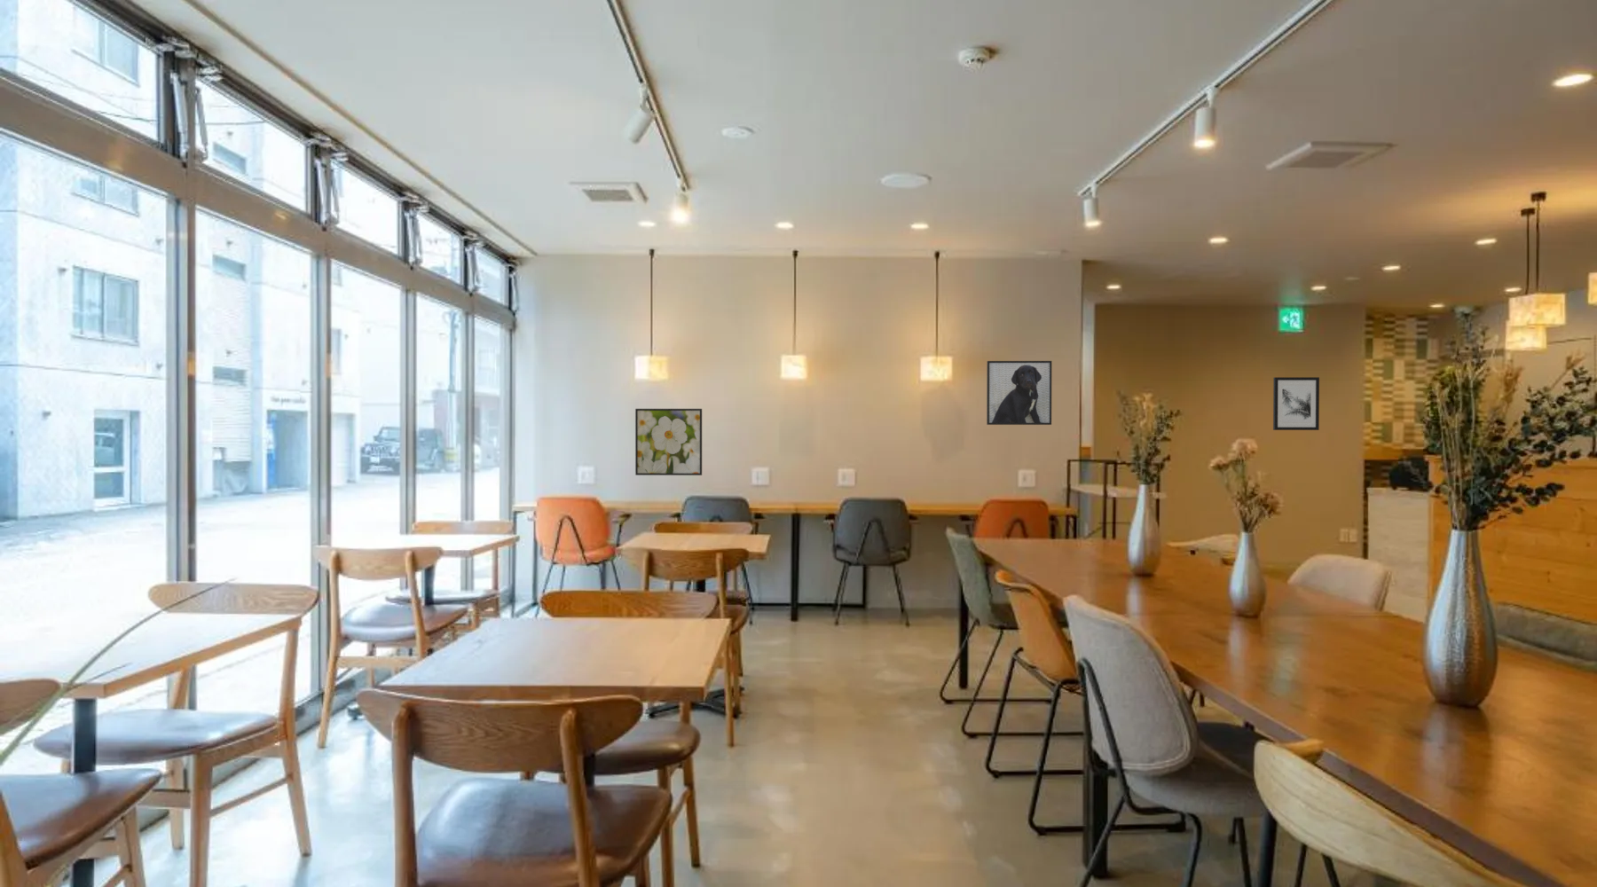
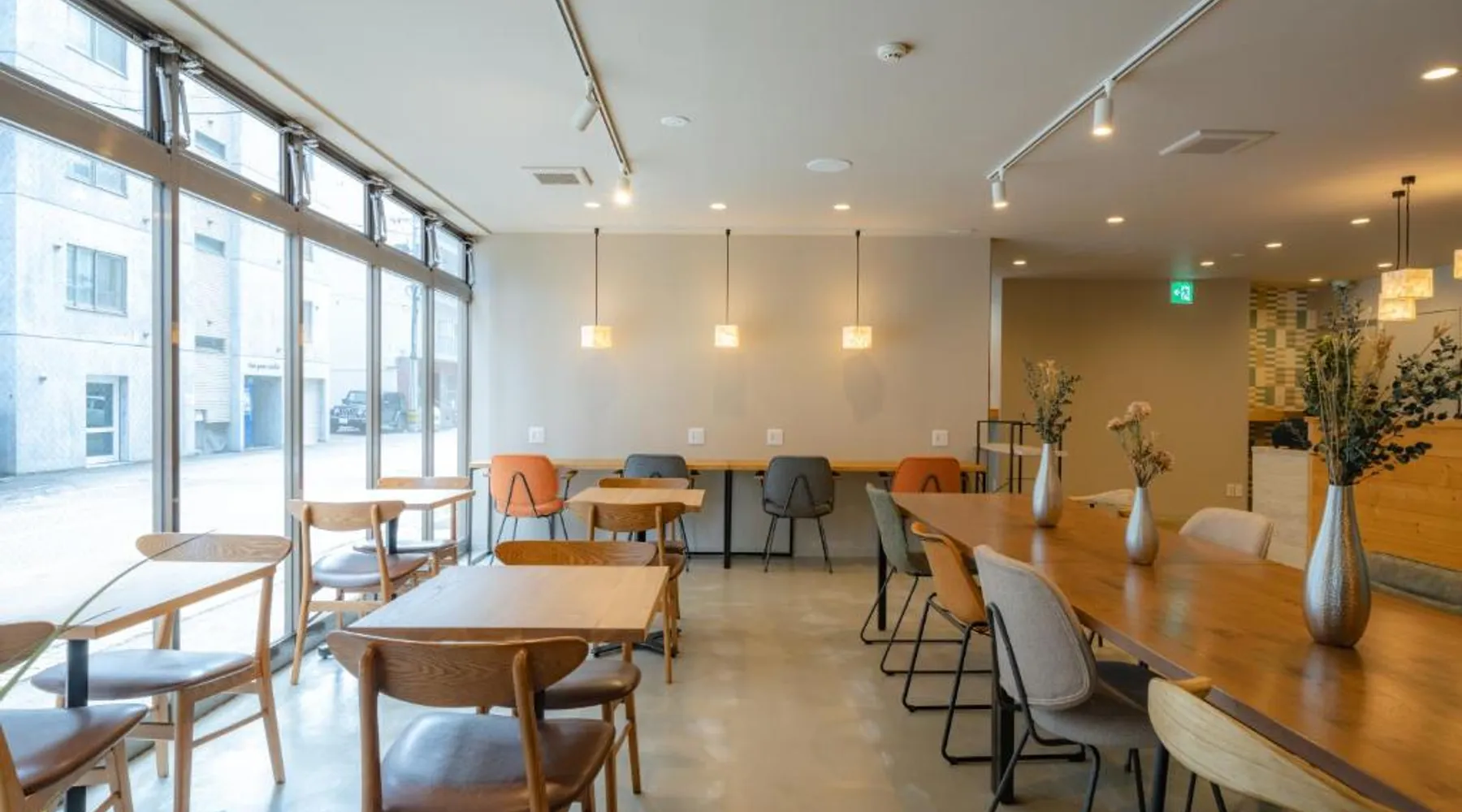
- wall art [1273,376,1321,431]
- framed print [635,409,702,476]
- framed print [985,360,1052,426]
